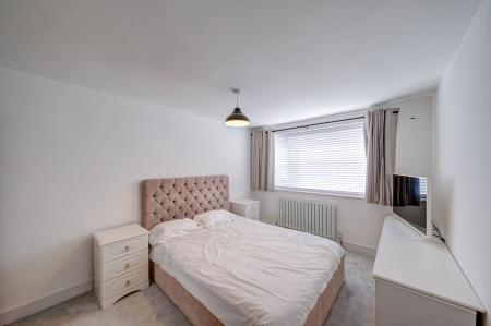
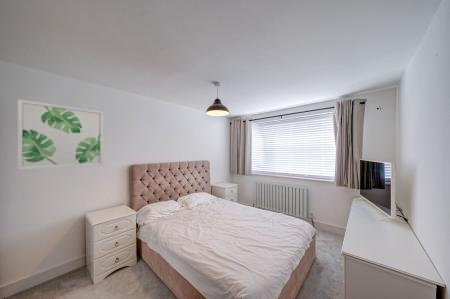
+ wall art [17,98,104,171]
